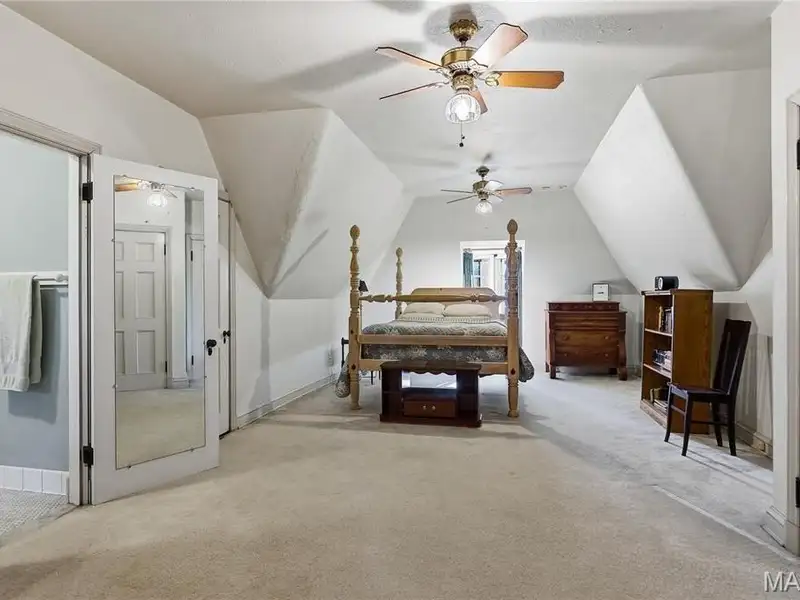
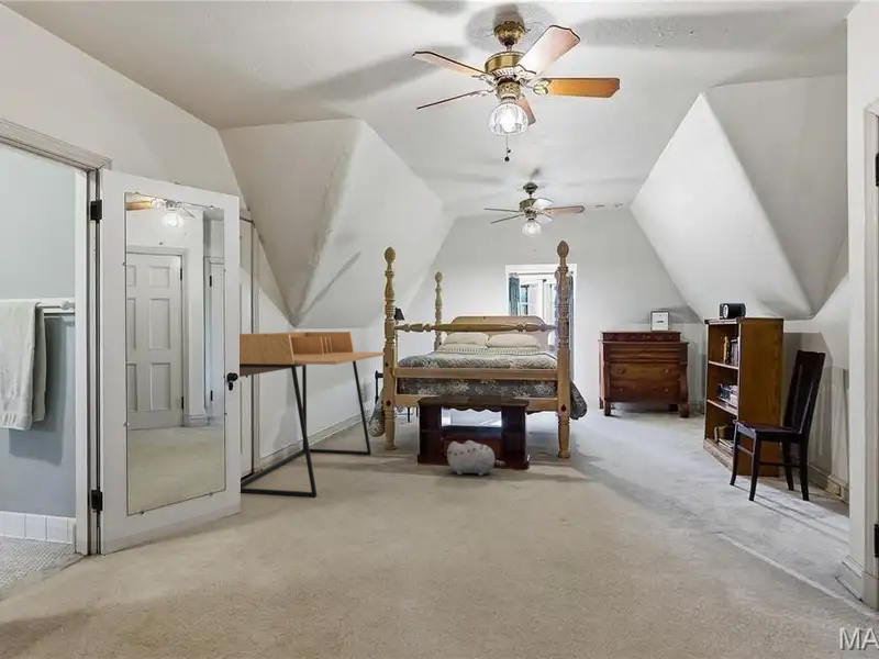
+ plush toy [446,439,507,477]
+ desk [238,331,386,498]
